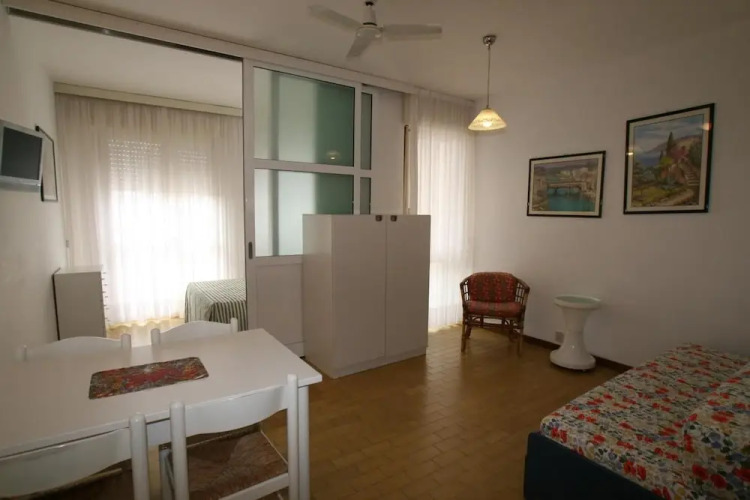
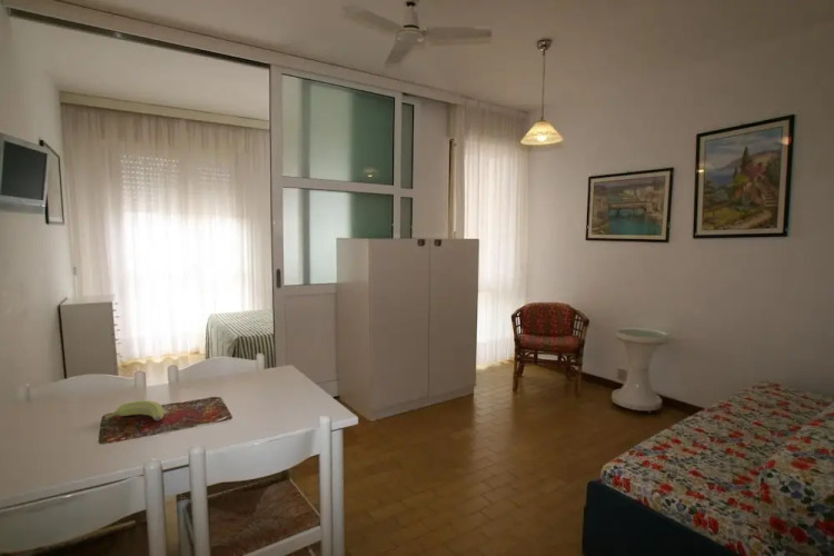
+ banana [103,399,165,421]
